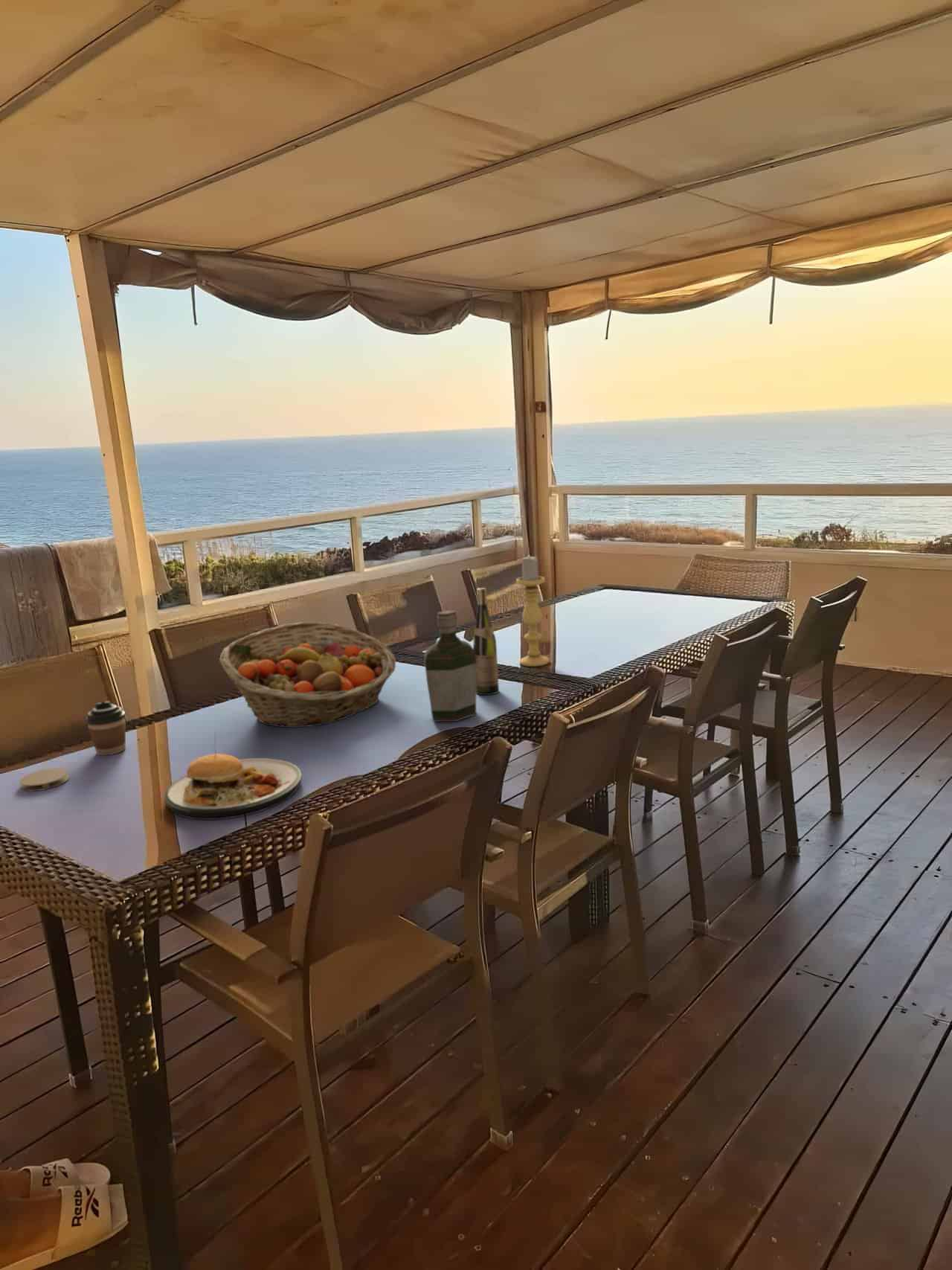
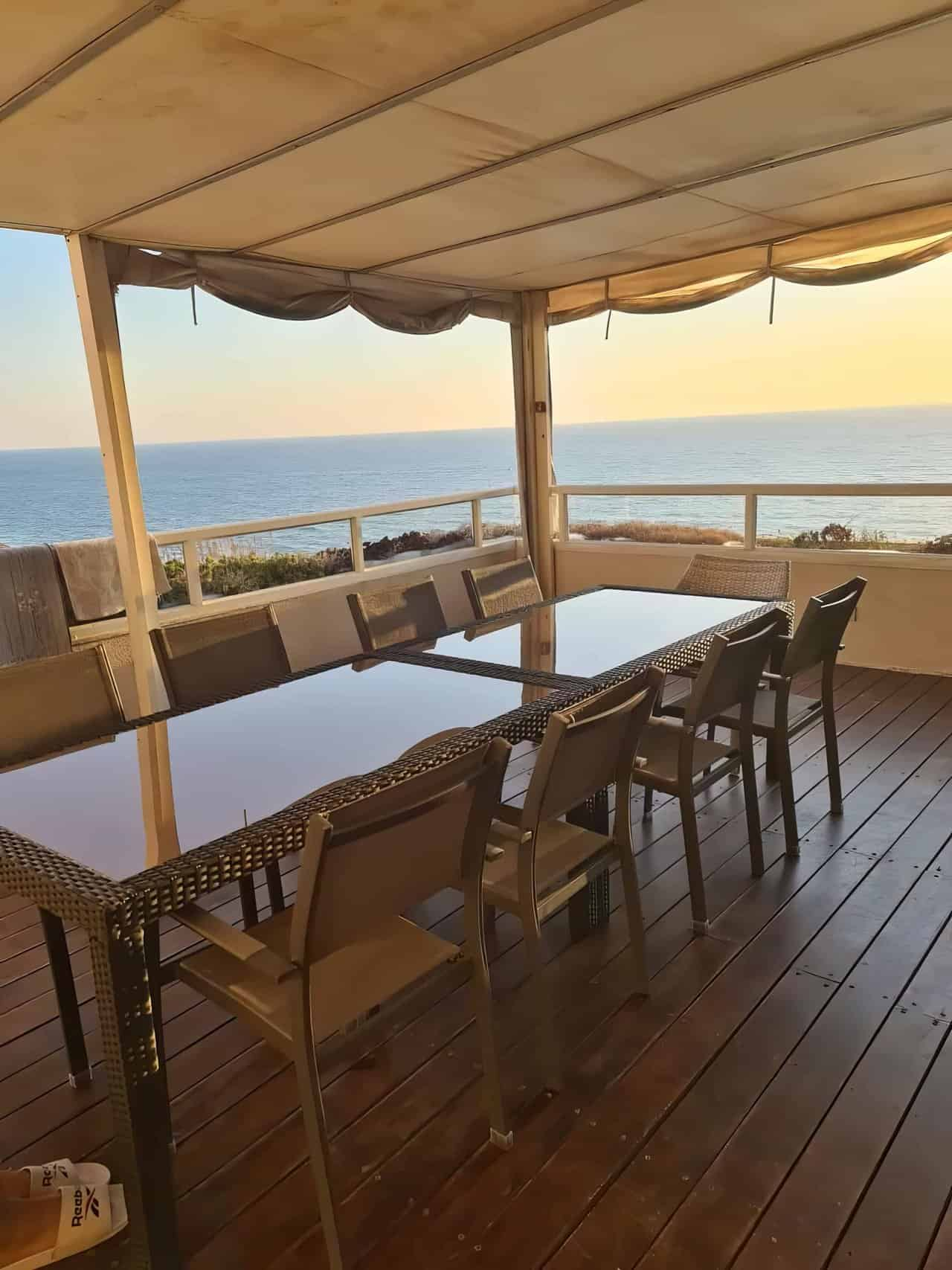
- plate [164,733,303,821]
- candle holder [515,554,550,667]
- wine bottle [472,587,500,696]
- fruit basket [219,621,397,728]
- bottle [423,609,477,722]
- coffee cup [85,701,126,757]
- coaster [19,767,70,792]
